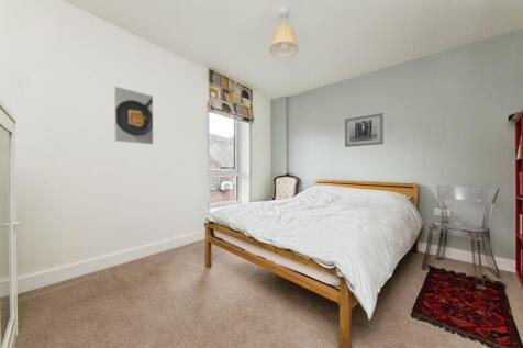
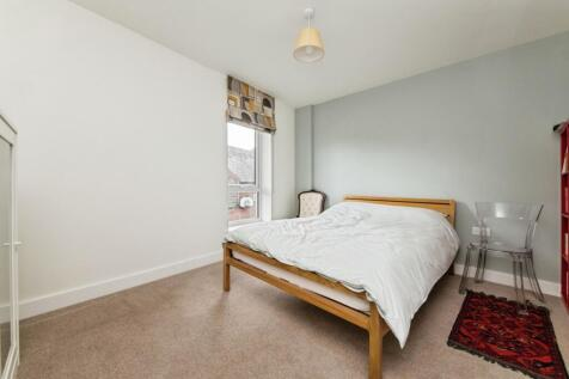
- wall art [344,112,385,148]
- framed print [113,86,154,146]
